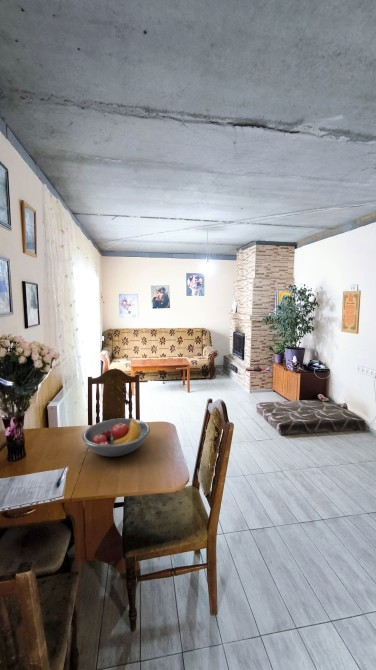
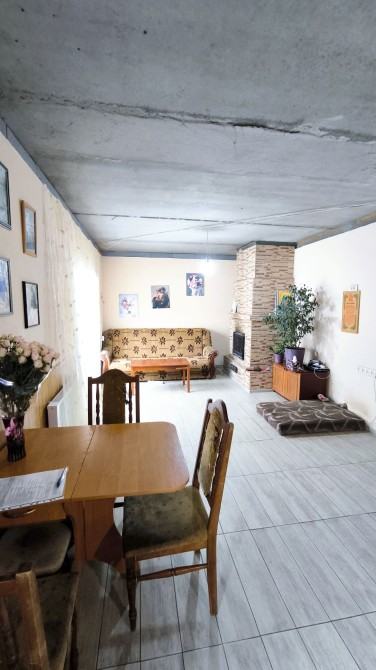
- fruit bowl [81,416,151,458]
